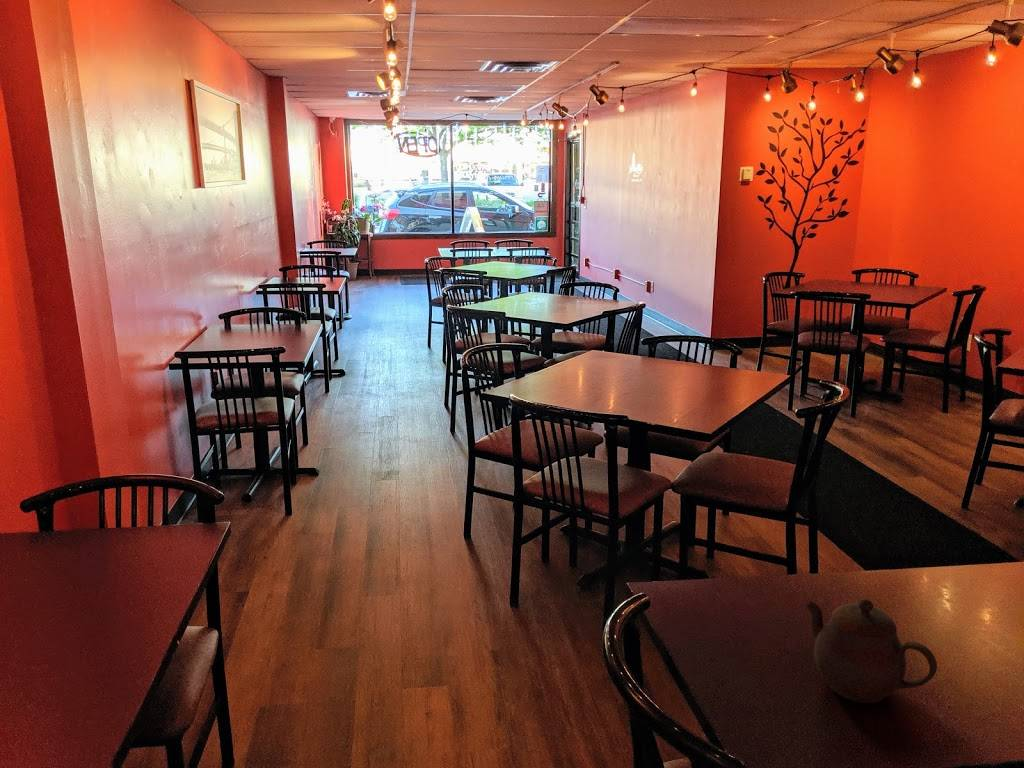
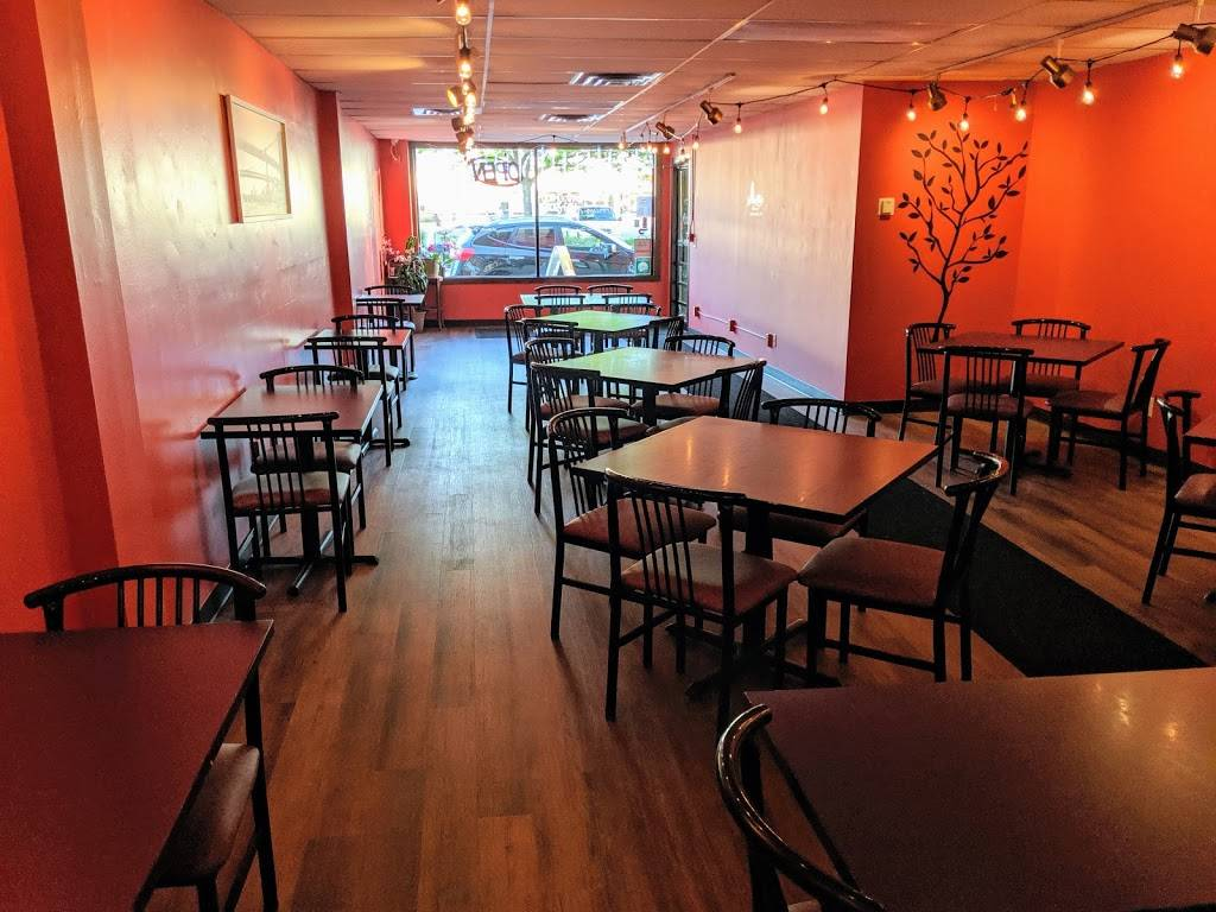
- teapot [805,598,938,704]
